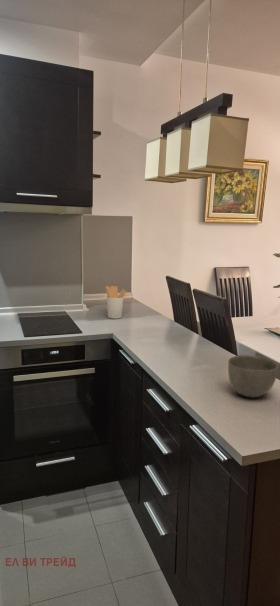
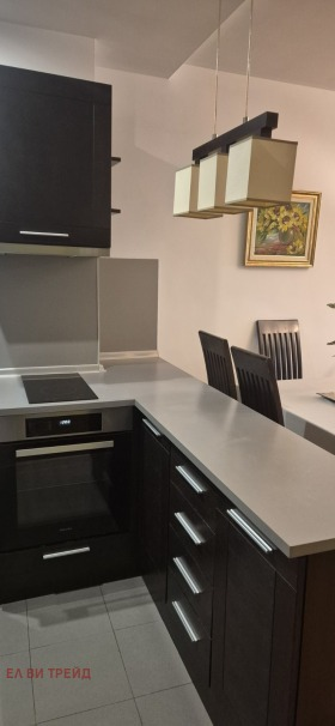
- bowl [227,354,279,399]
- utensil holder [105,285,127,320]
